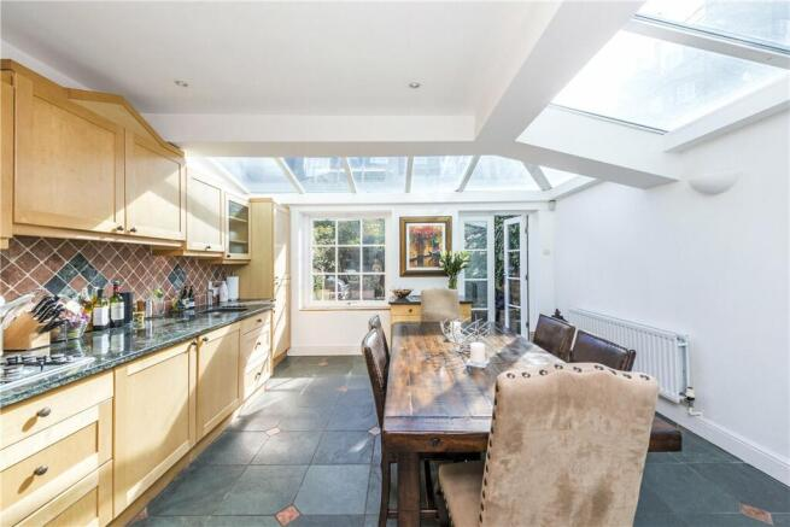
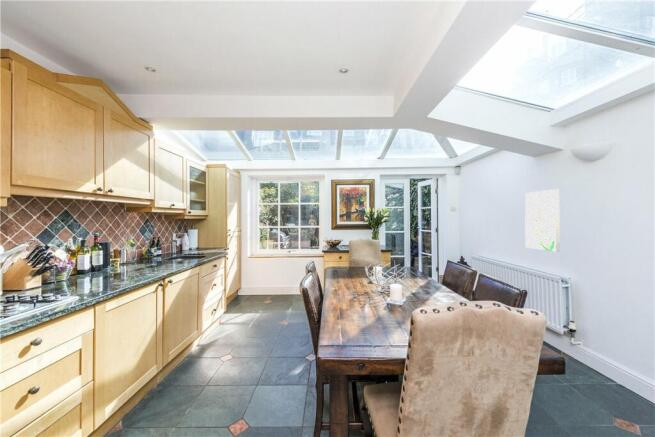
+ wall art [524,188,561,253]
